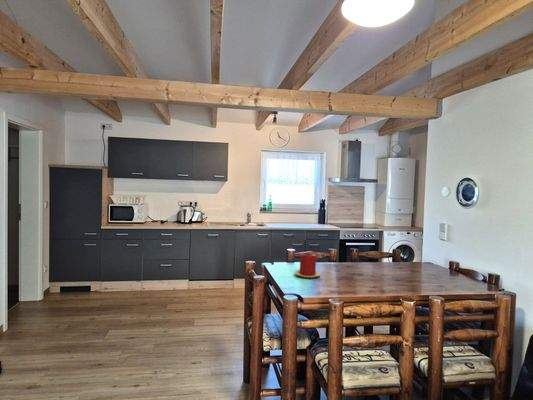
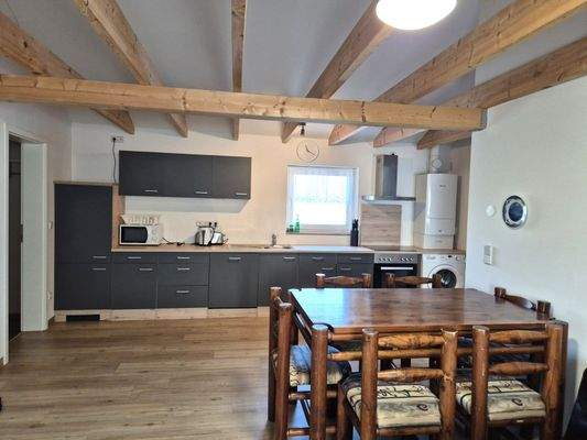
- candle [294,252,322,279]
